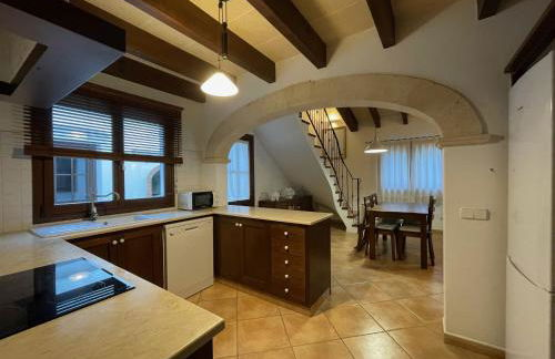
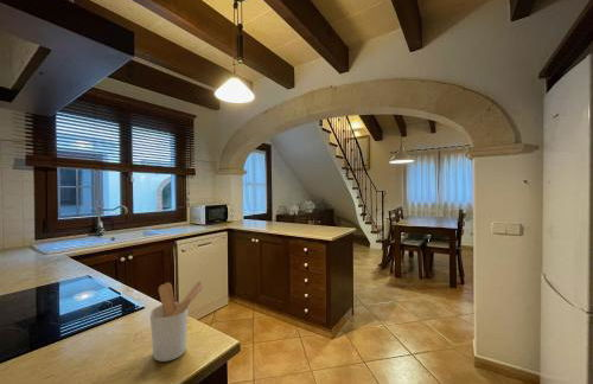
+ utensil holder [149,280,204,363]
